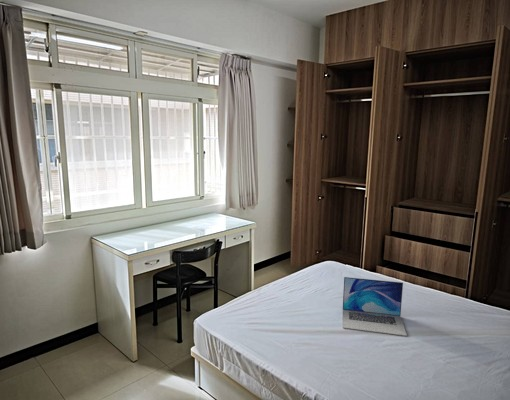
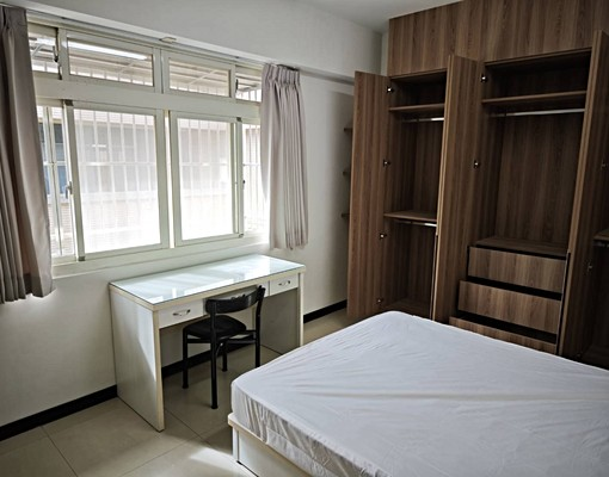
- laptop [342,276,408,337]
